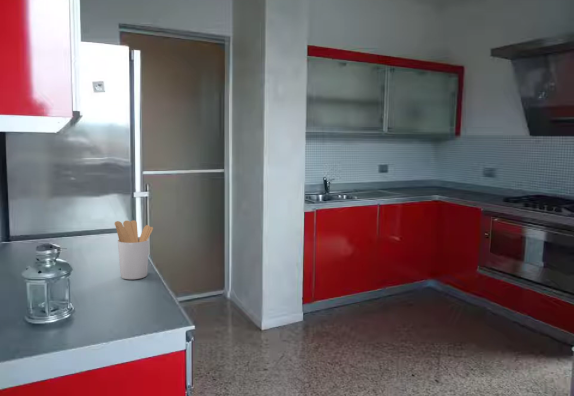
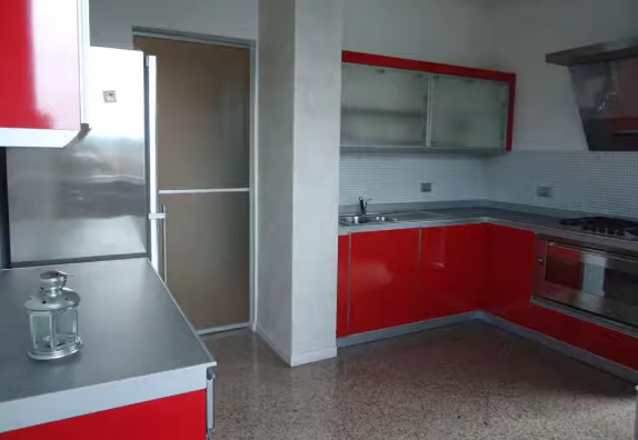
- utensil holder [114,219,154,280]
